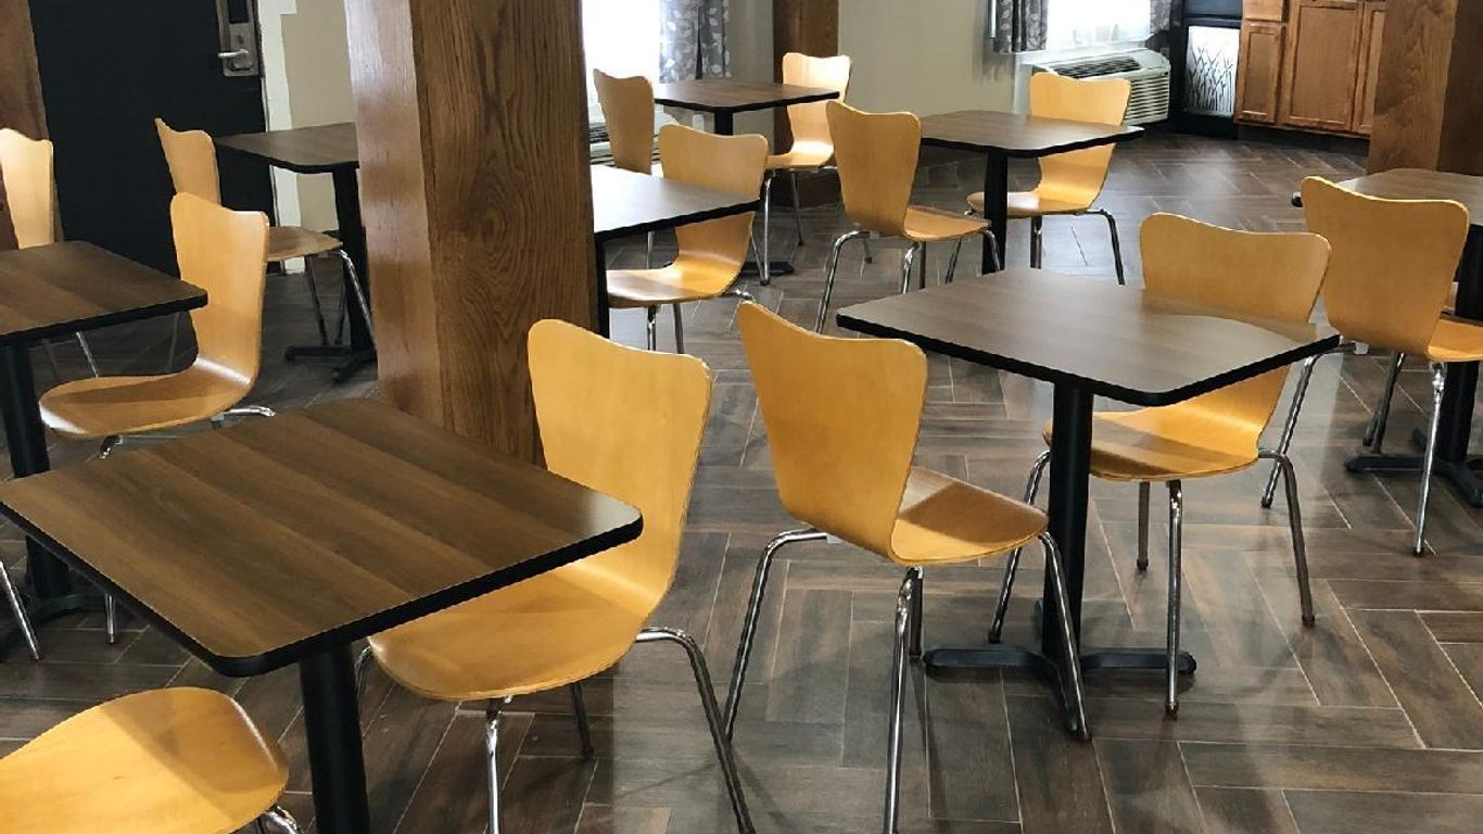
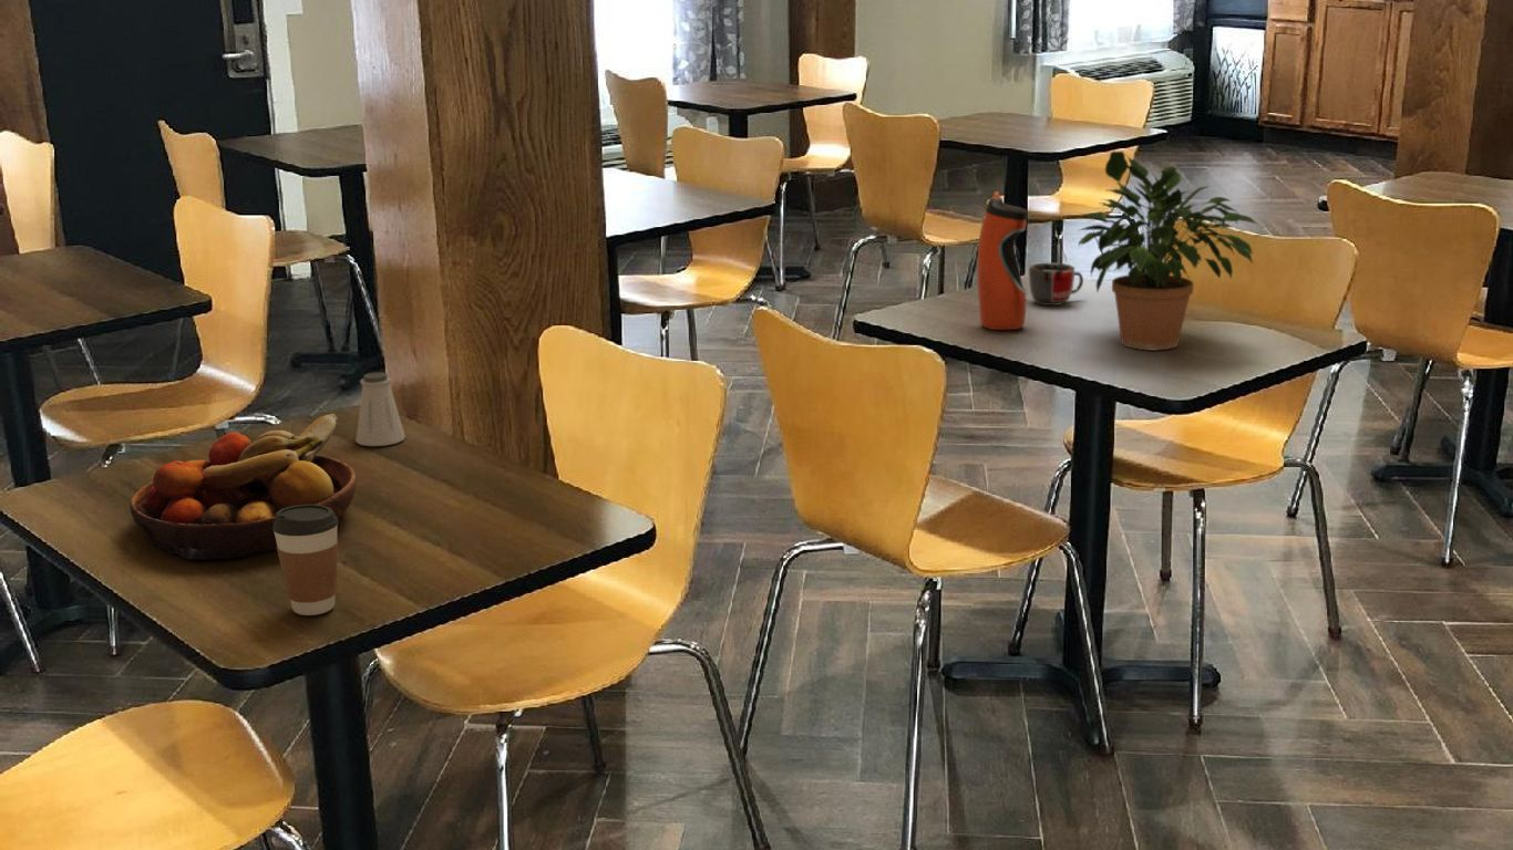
+ mug [1028,261,1084,307]
+ coffee cup [272,505,339,616]
+ saltshaker [354,371,406,447]
+ fruit bowl [128,413,358,561]
+ potted plant [1077,149,1258,351]
+ water bottle [976,190,1029,331]
